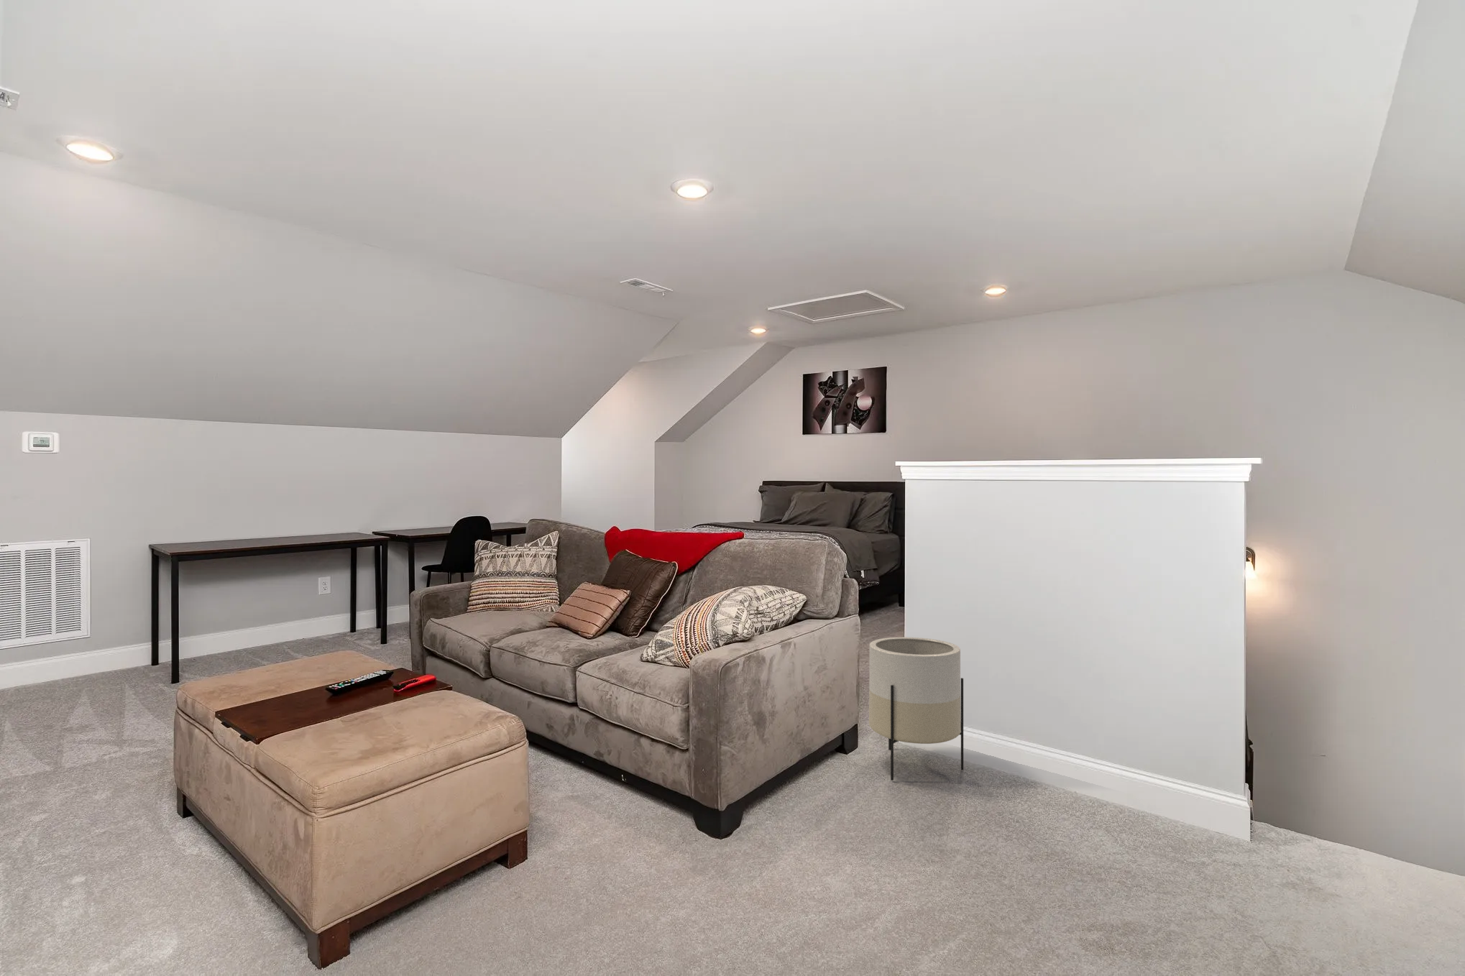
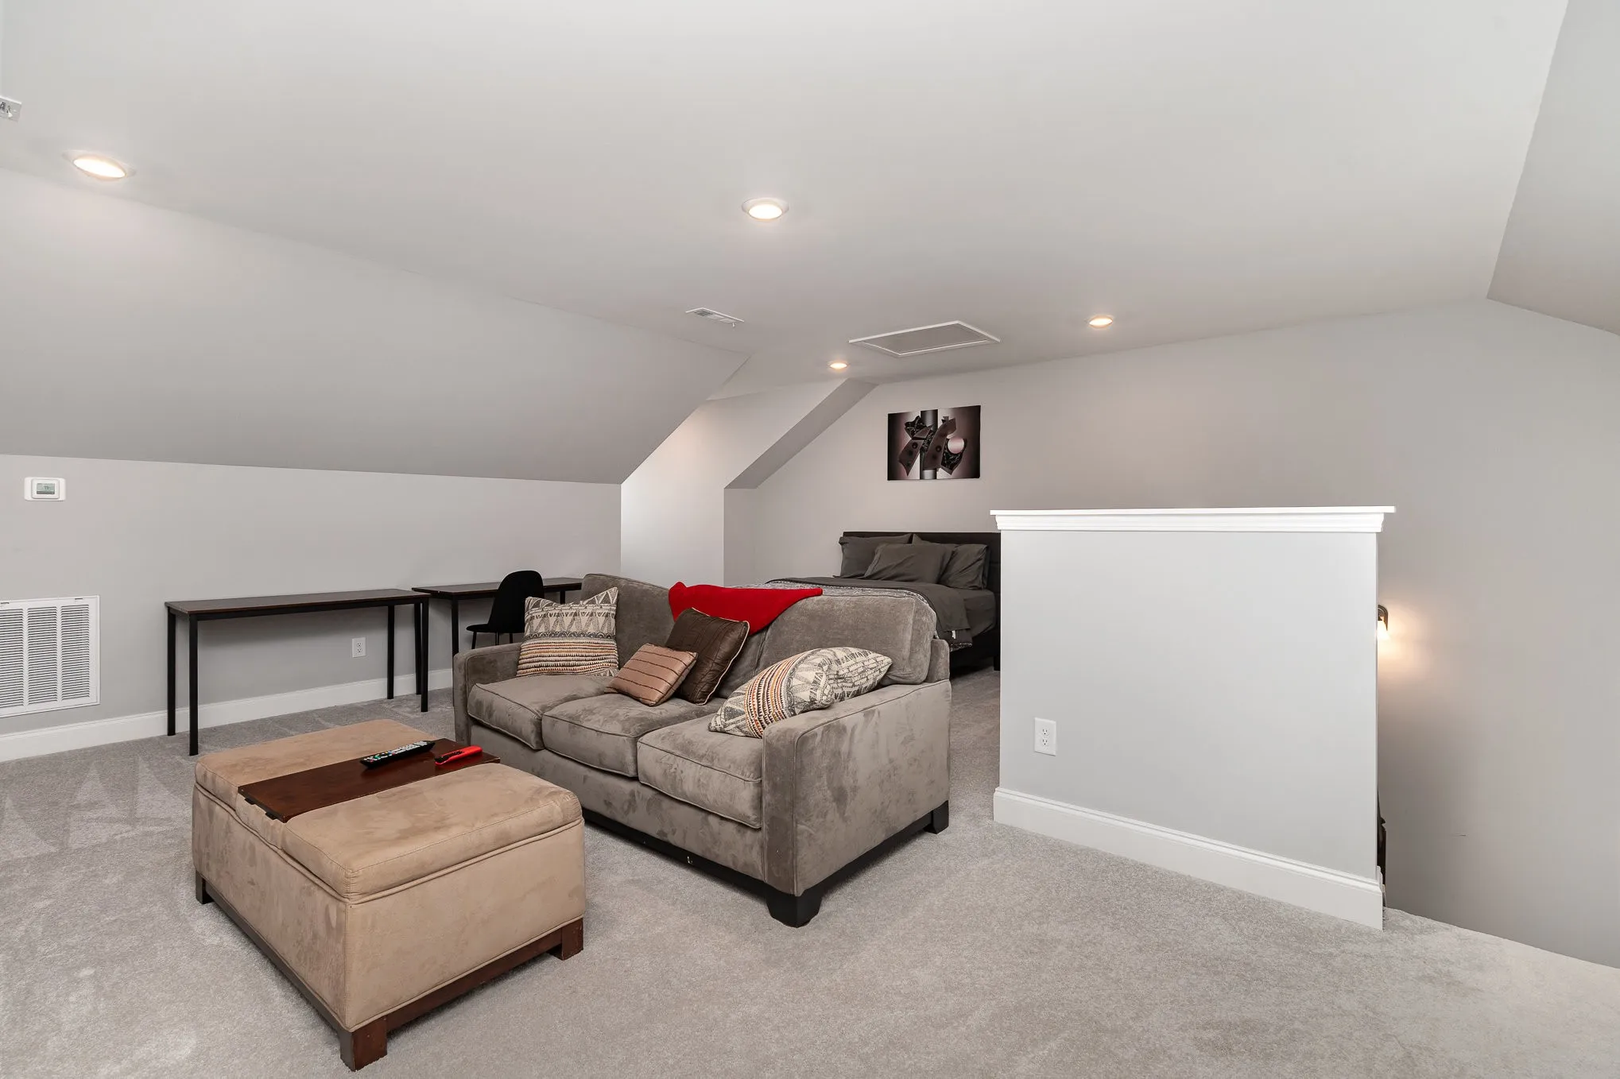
- planter [868,637,964,781]
